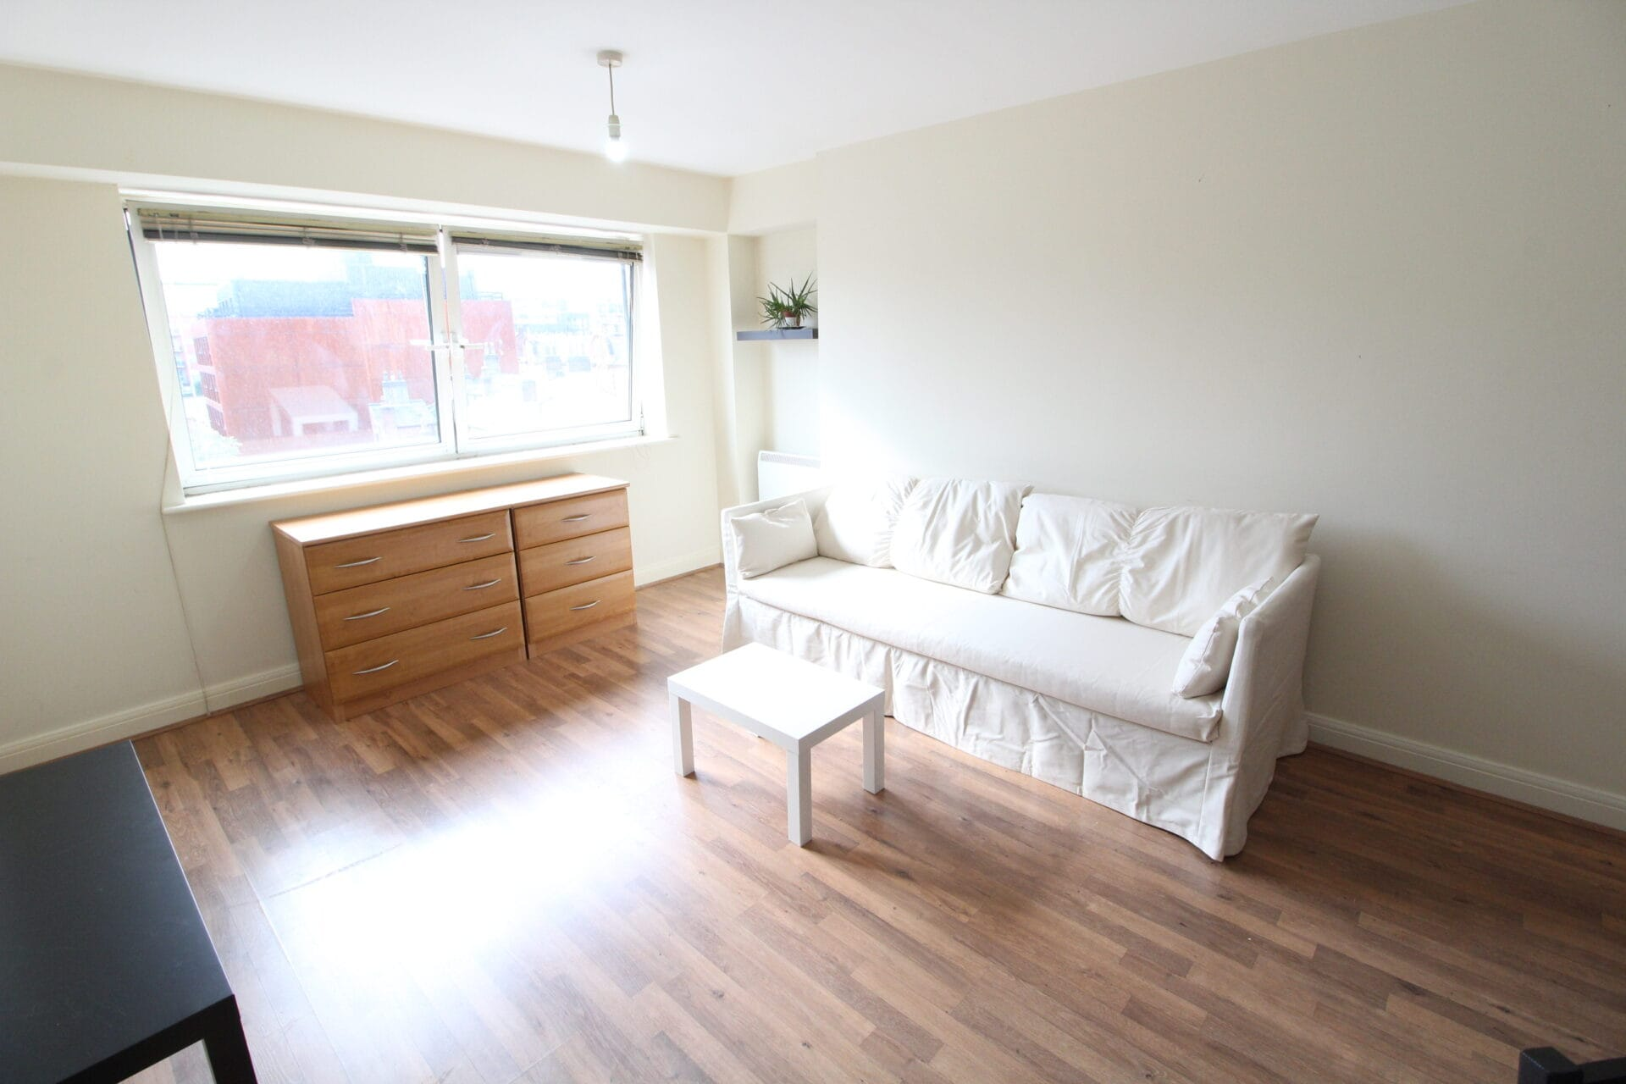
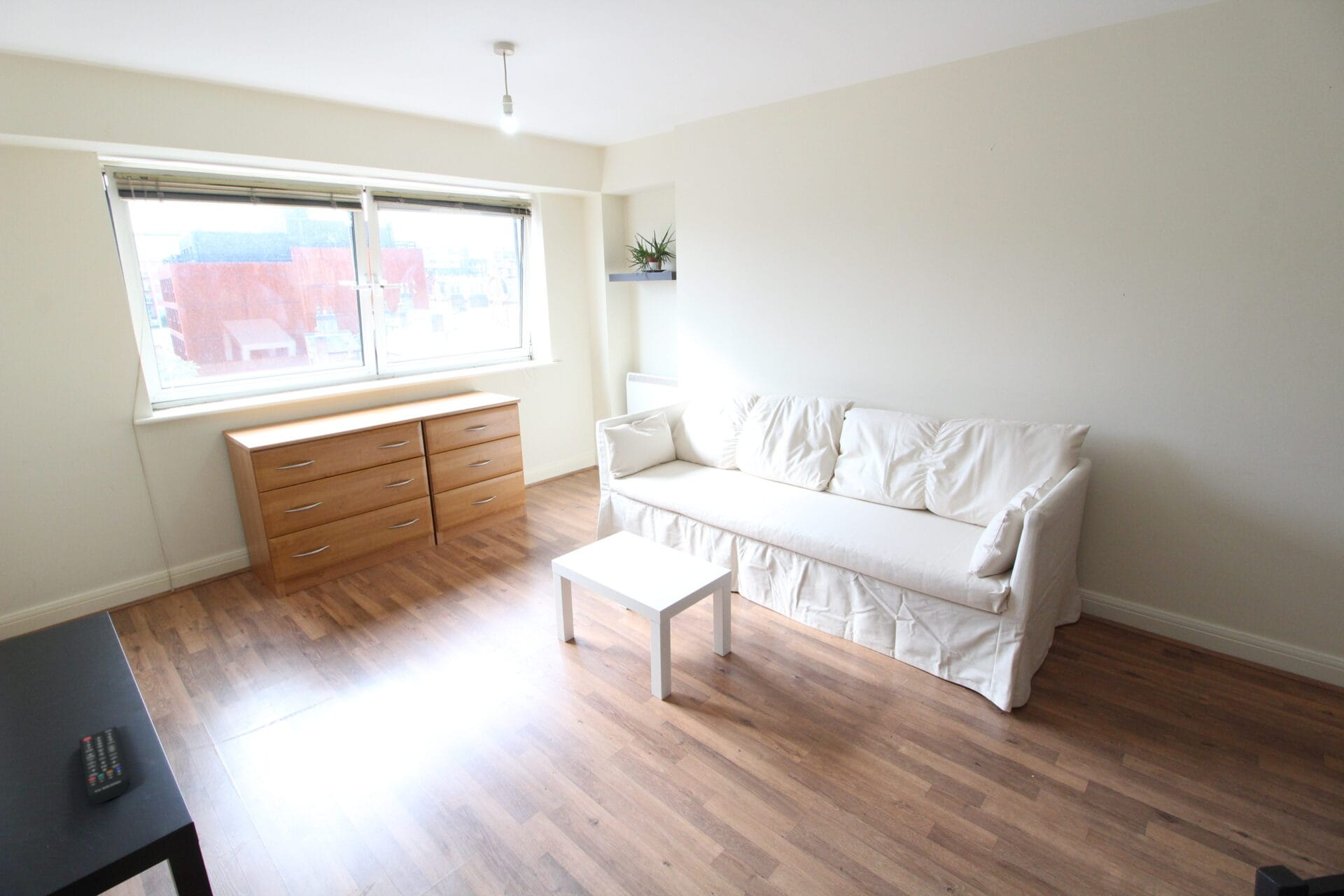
+ remote control [78,726,131,804]
